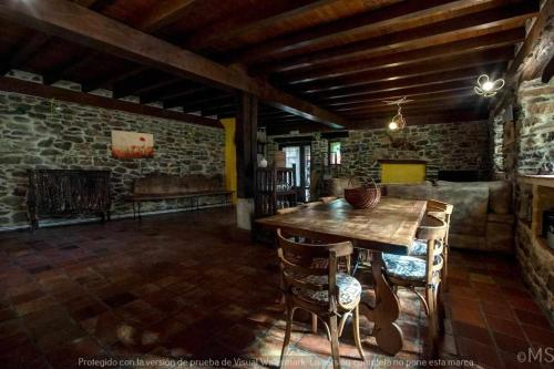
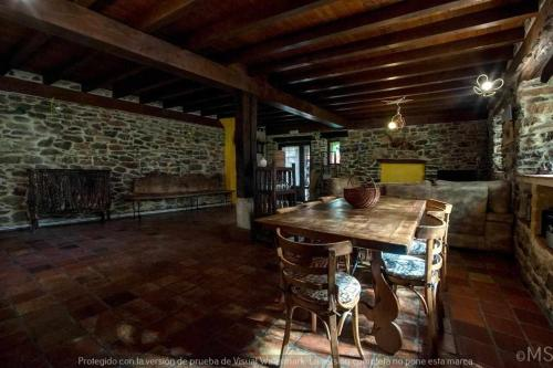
- wall art [110,129,155,160]
